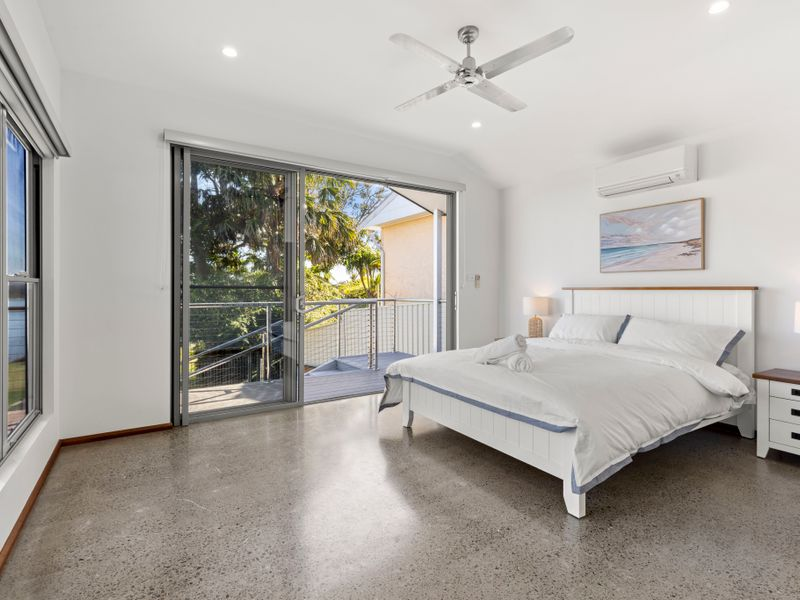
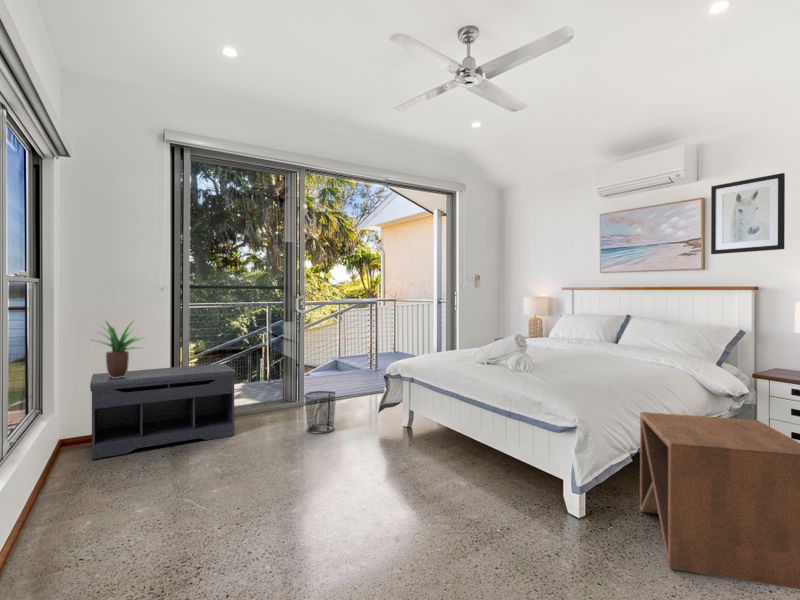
+ potted plant [91,318,146,378]
+ side table [639,411,800,590]
+ waste bin [303,390,338,435]
+ bench [89,363,236,460]
+ wall art [710,172,786,255]
